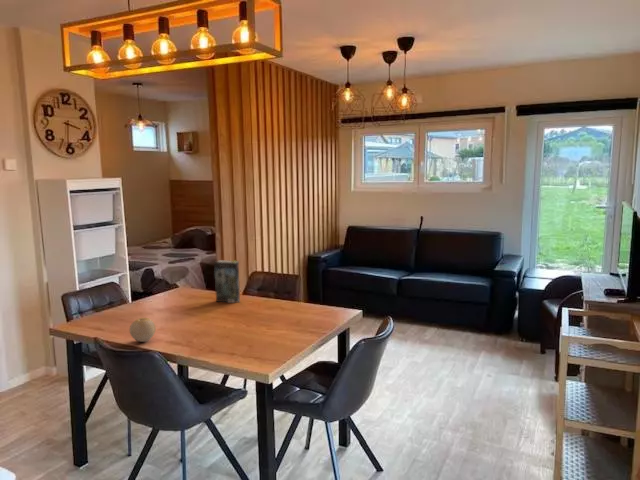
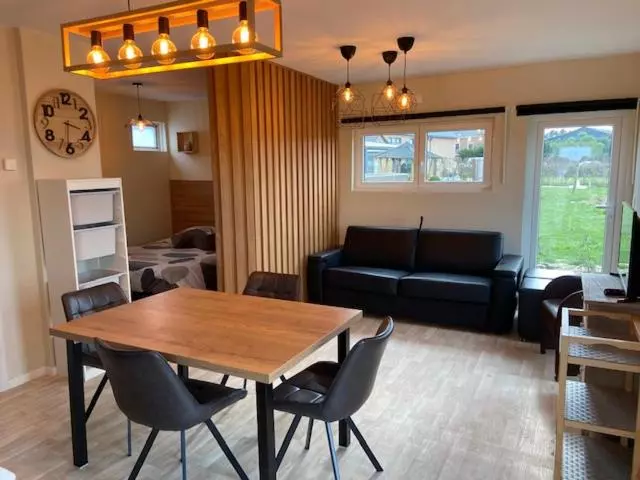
- fruit [129,317,157,343]
- book [213,259,241,304]
